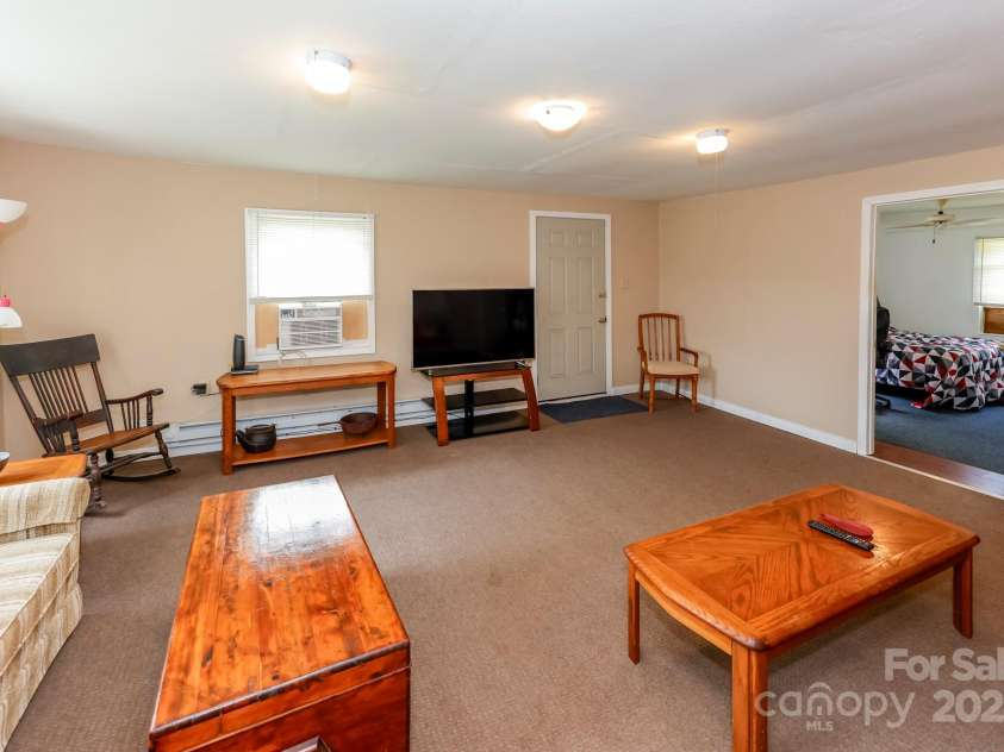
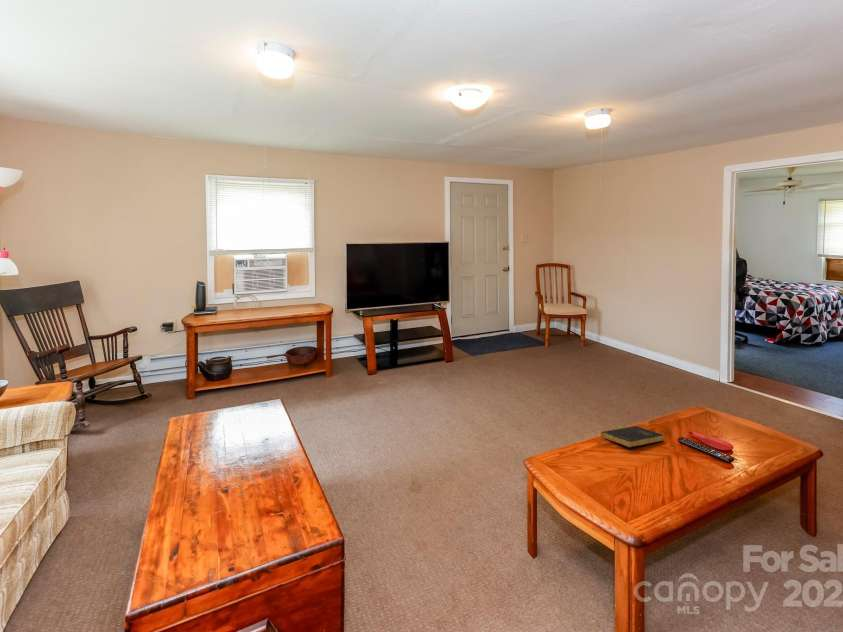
+ book [600,425,665,449]
